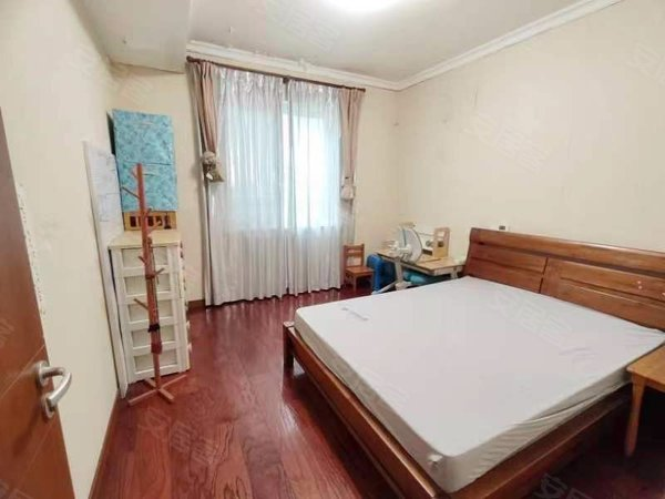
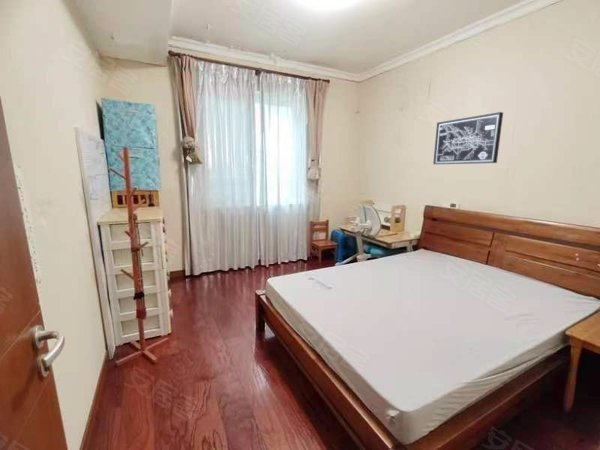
+ wall art [432,111,504,165]
